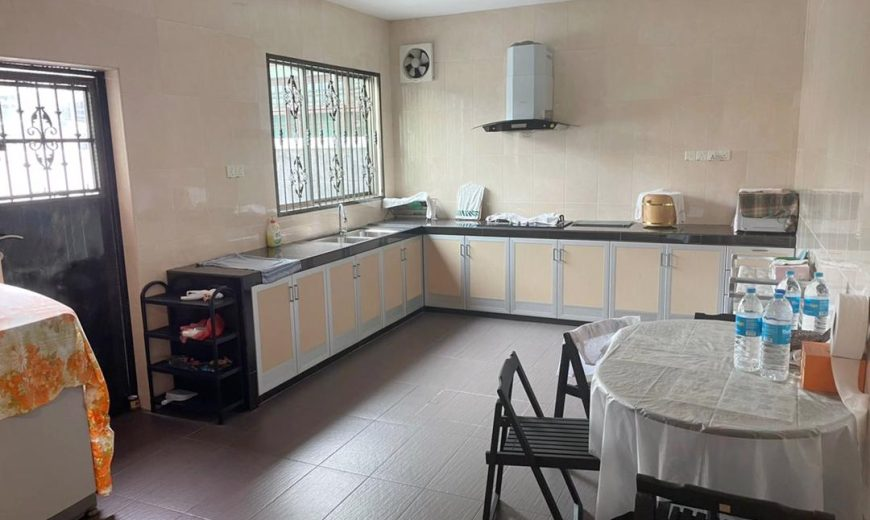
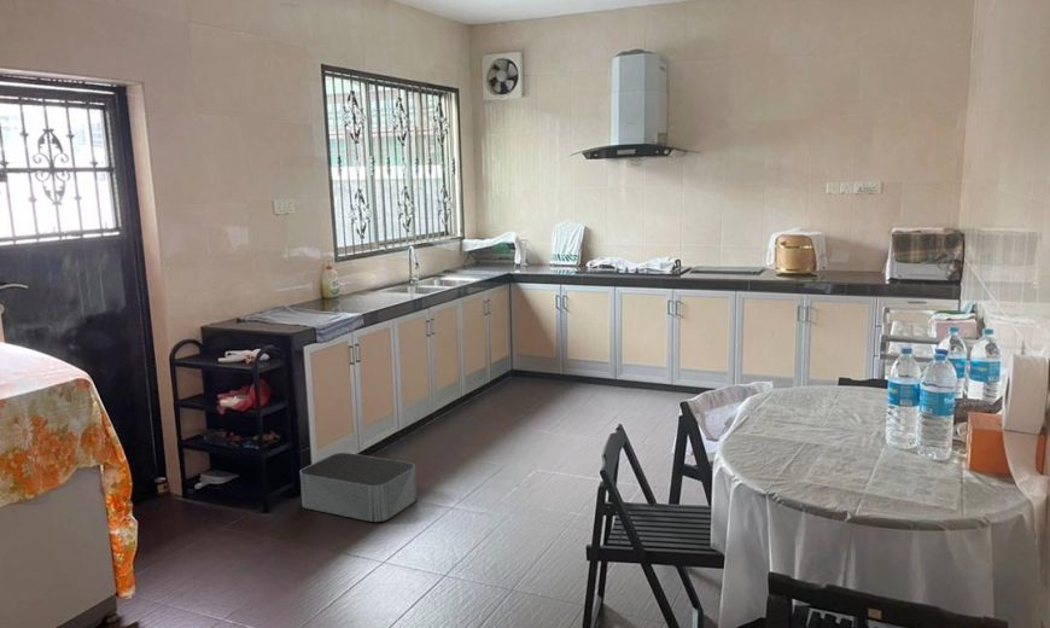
+ storage bin [298,452,418,523]
